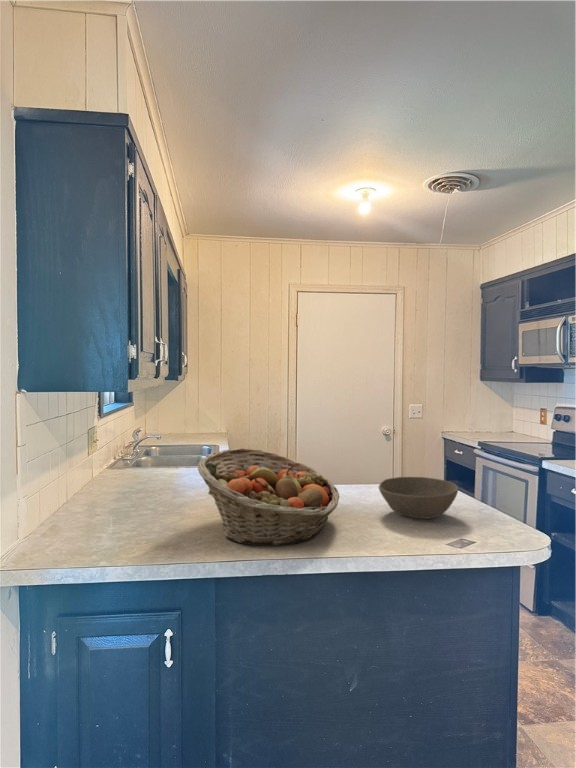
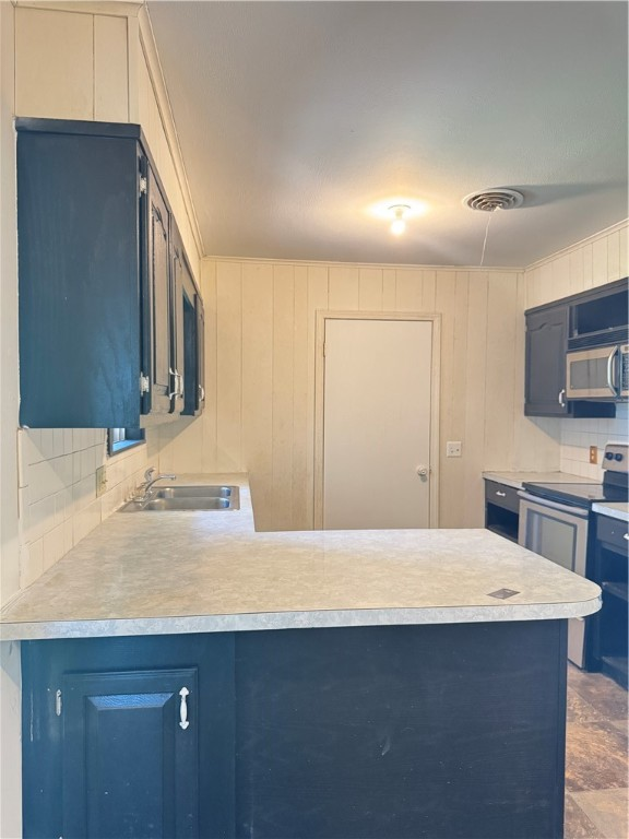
- bowl [378,476,459,520]
- fruit basket [197,447,340,547]
